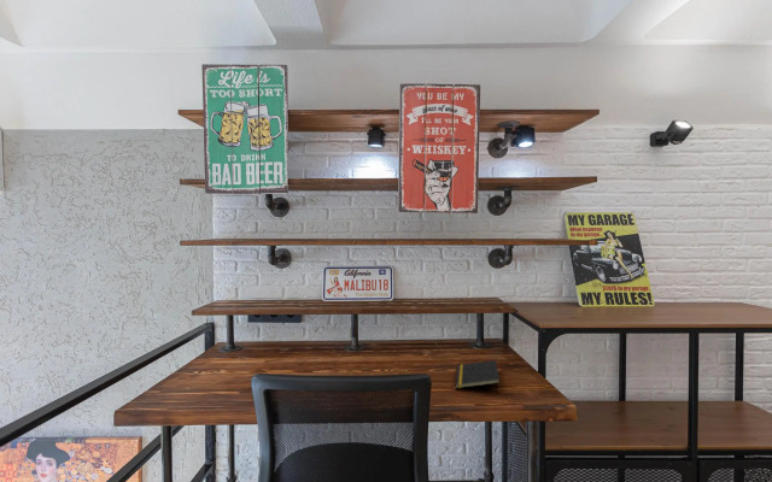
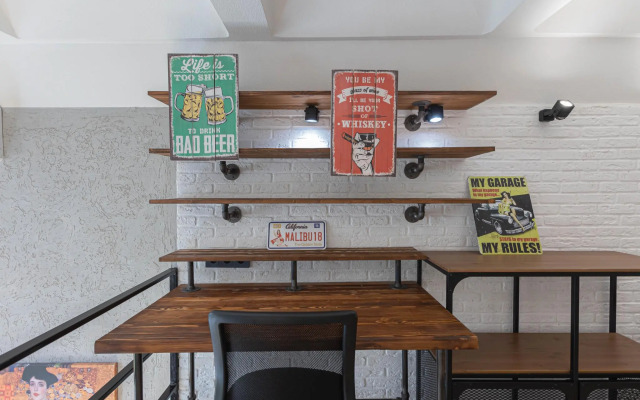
- notepad [455,359,502,389]
